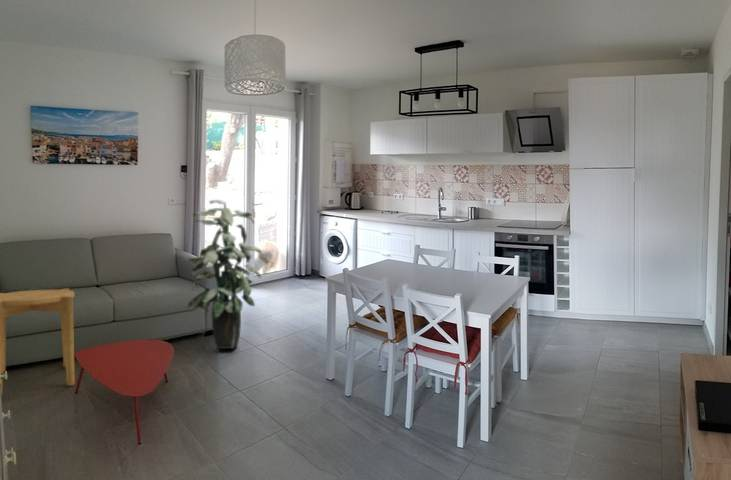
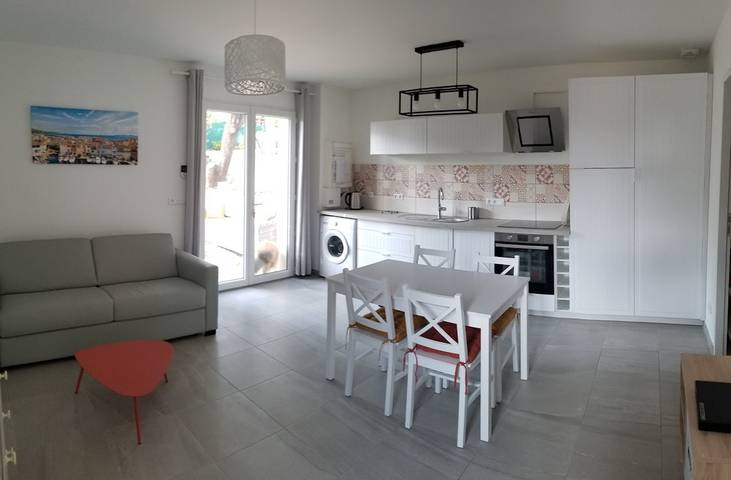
- side table [0,287,76,394]
- indoor plant [185,199,263,350]
